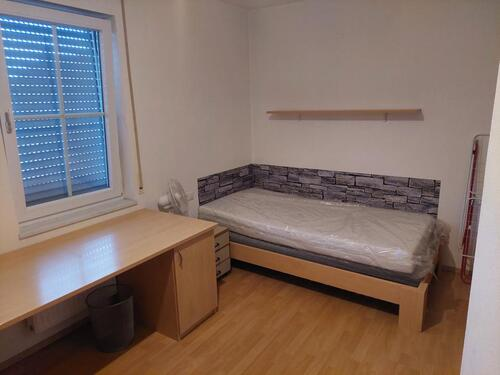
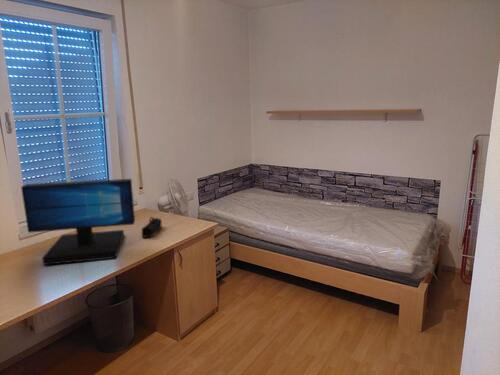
+ monitor [20,178,136,266]
+ pencil case [141,216,163,238]
